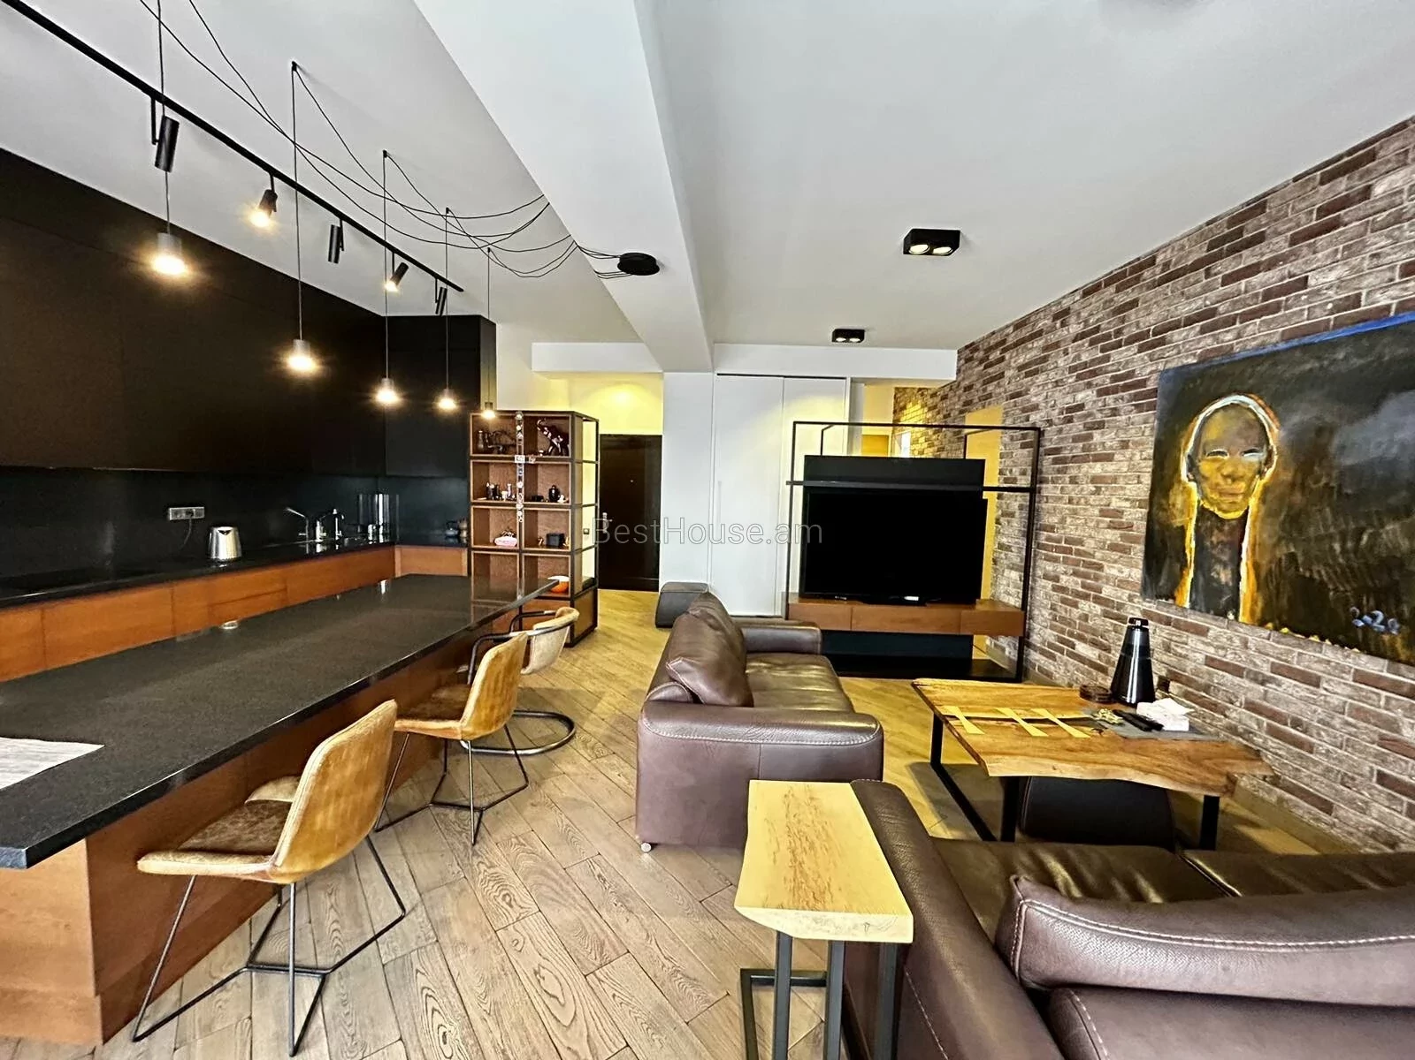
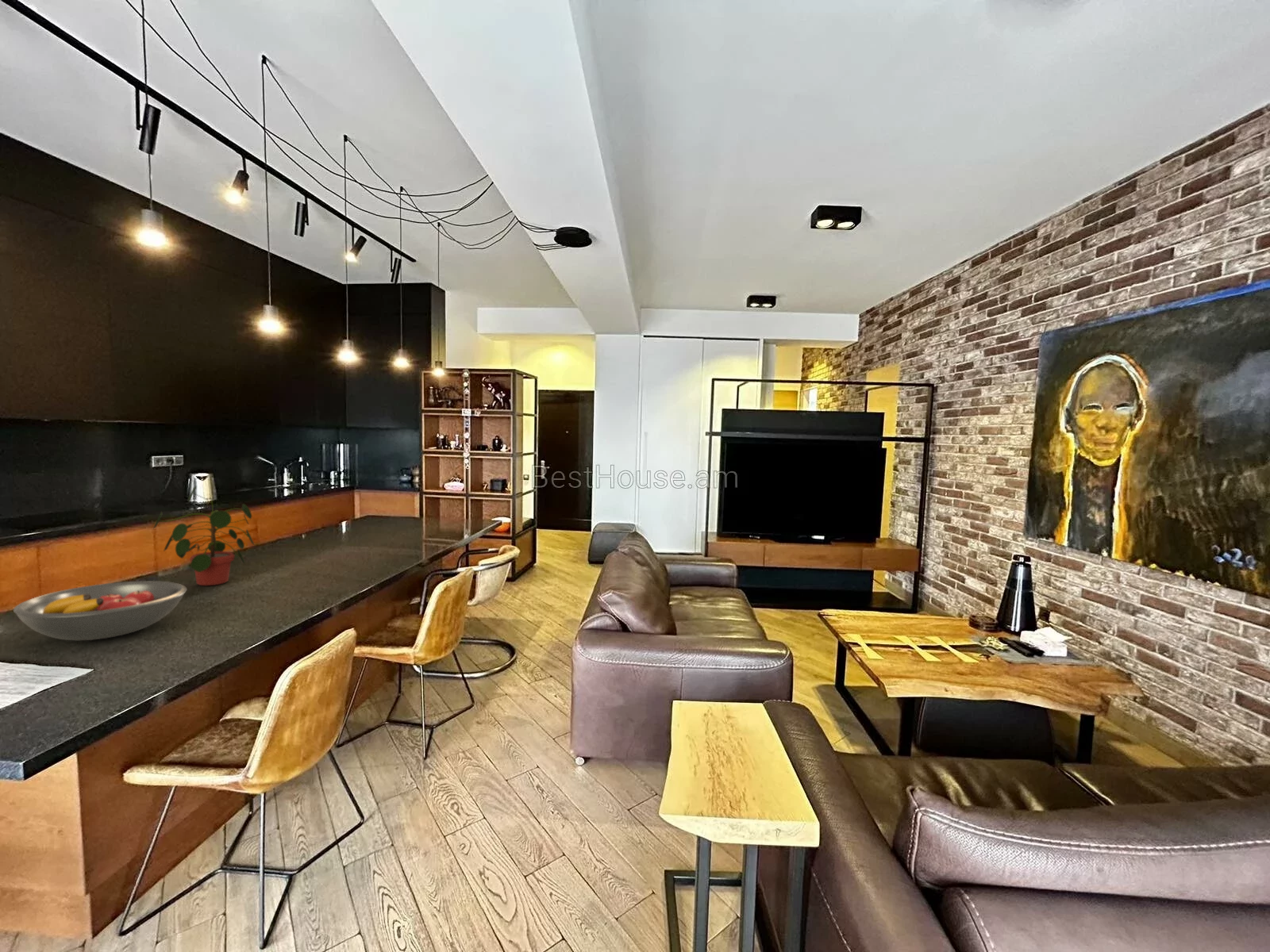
+ potted plant [152,486,255,586]
+ fruit bowl [13,580,187,641]
